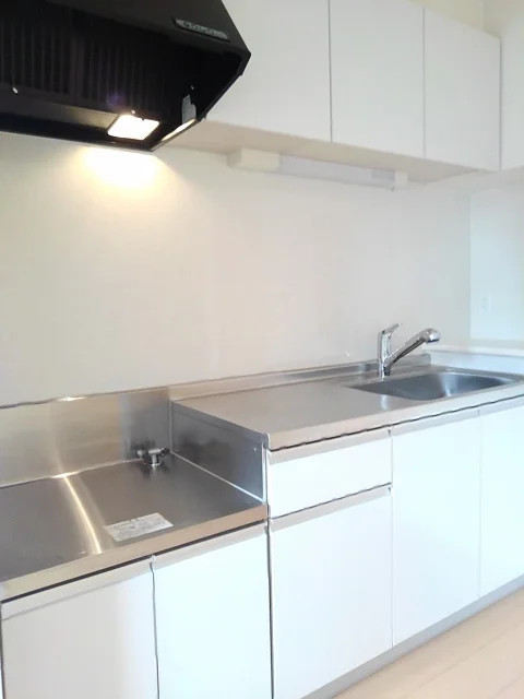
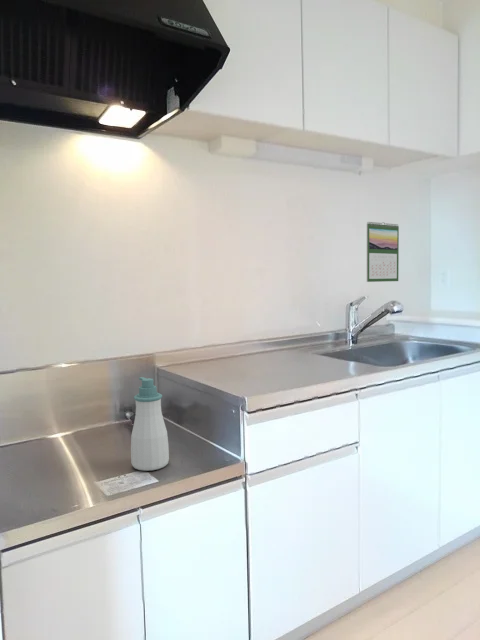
+ calendar [366,221,400,283]
+ soap bottle [130,376,170,472]
